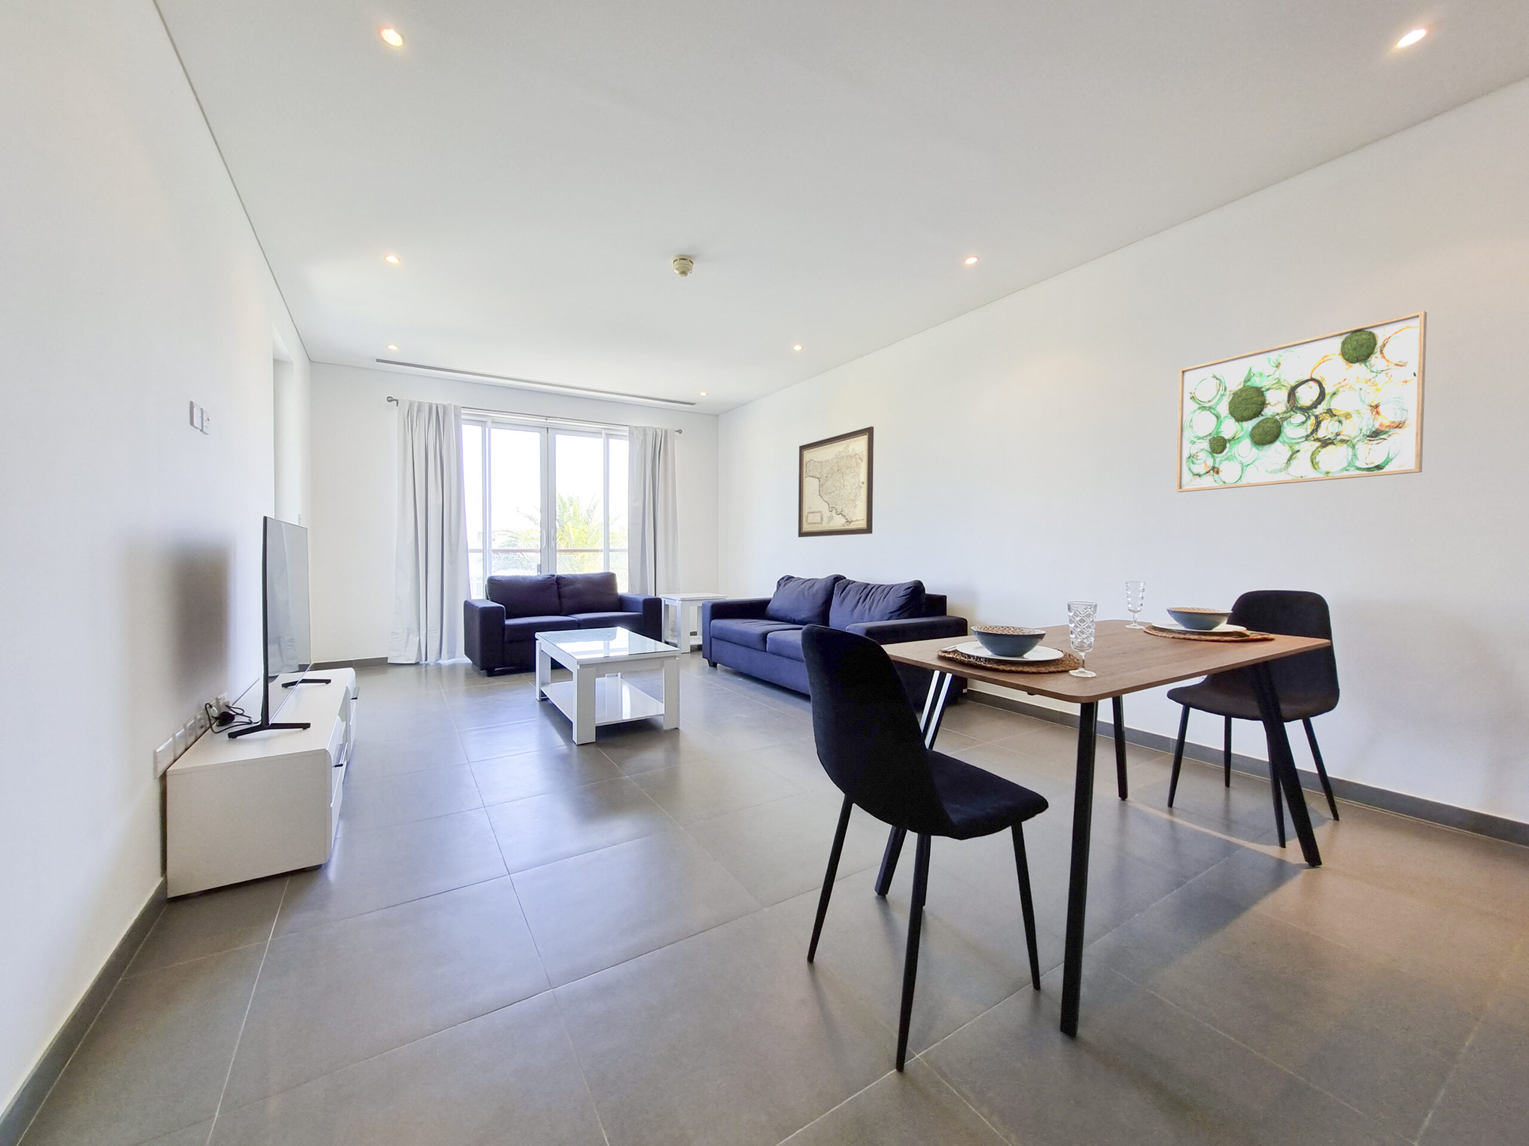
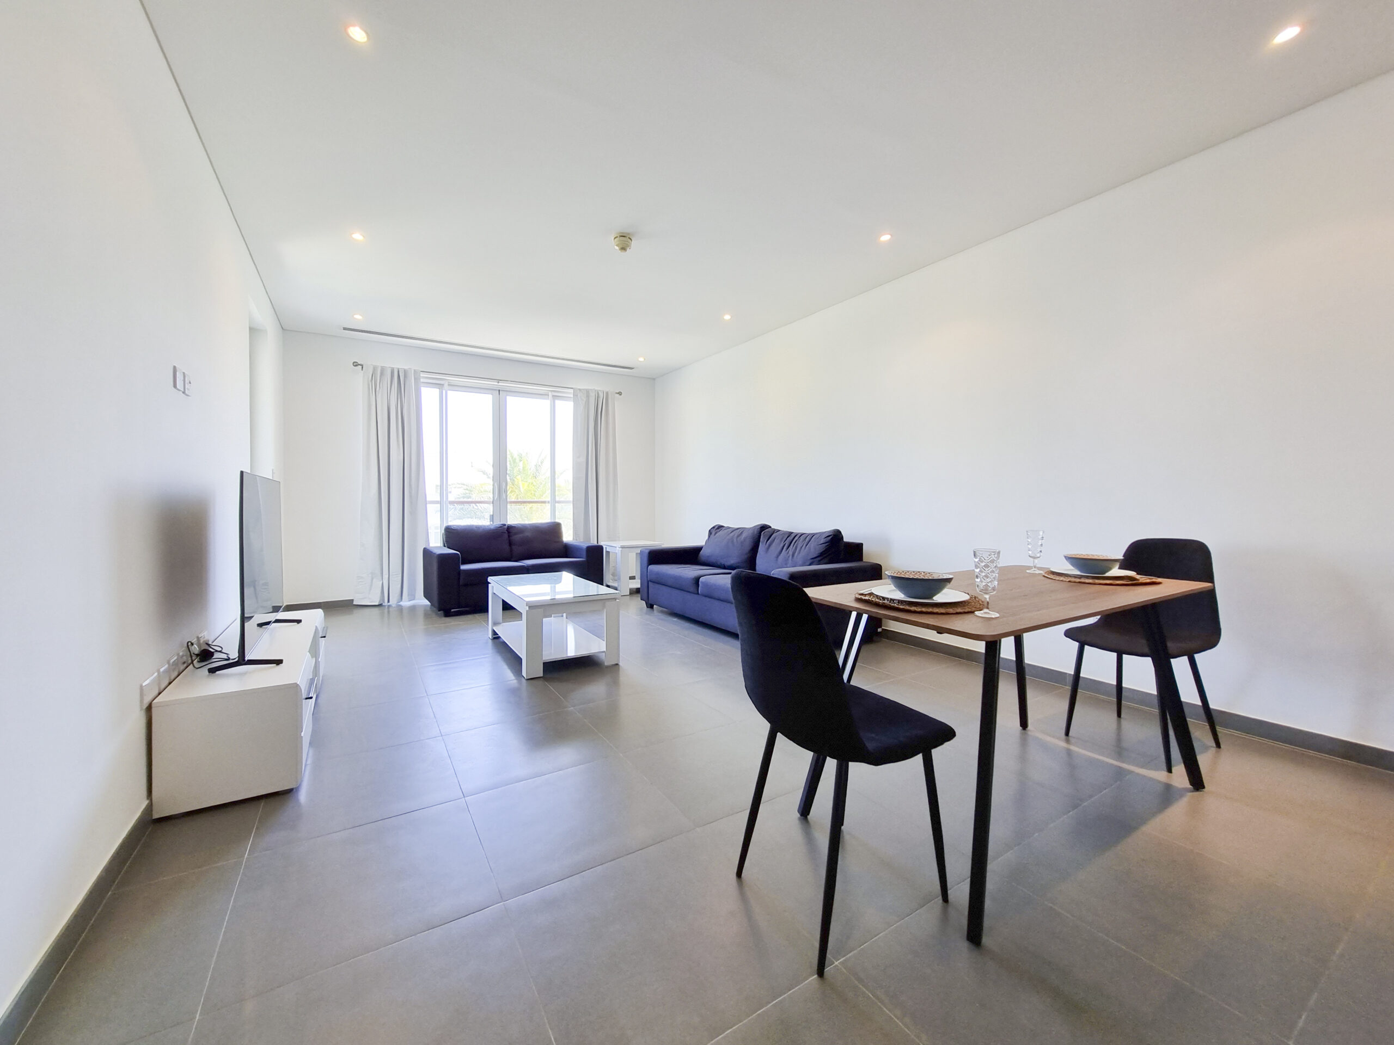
- wall art [797,426,874,538]
- wall art [1175,311,1428,494]
